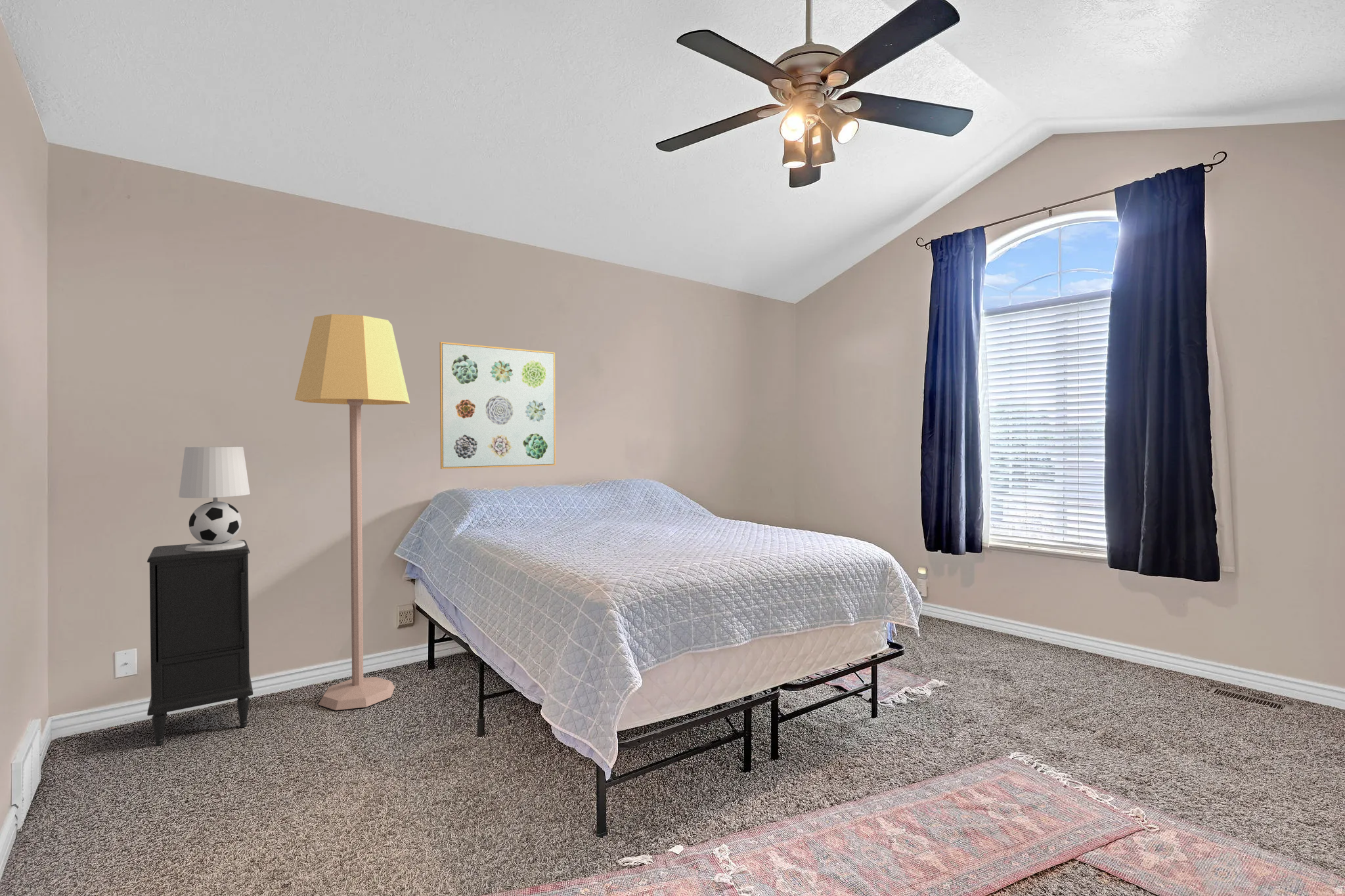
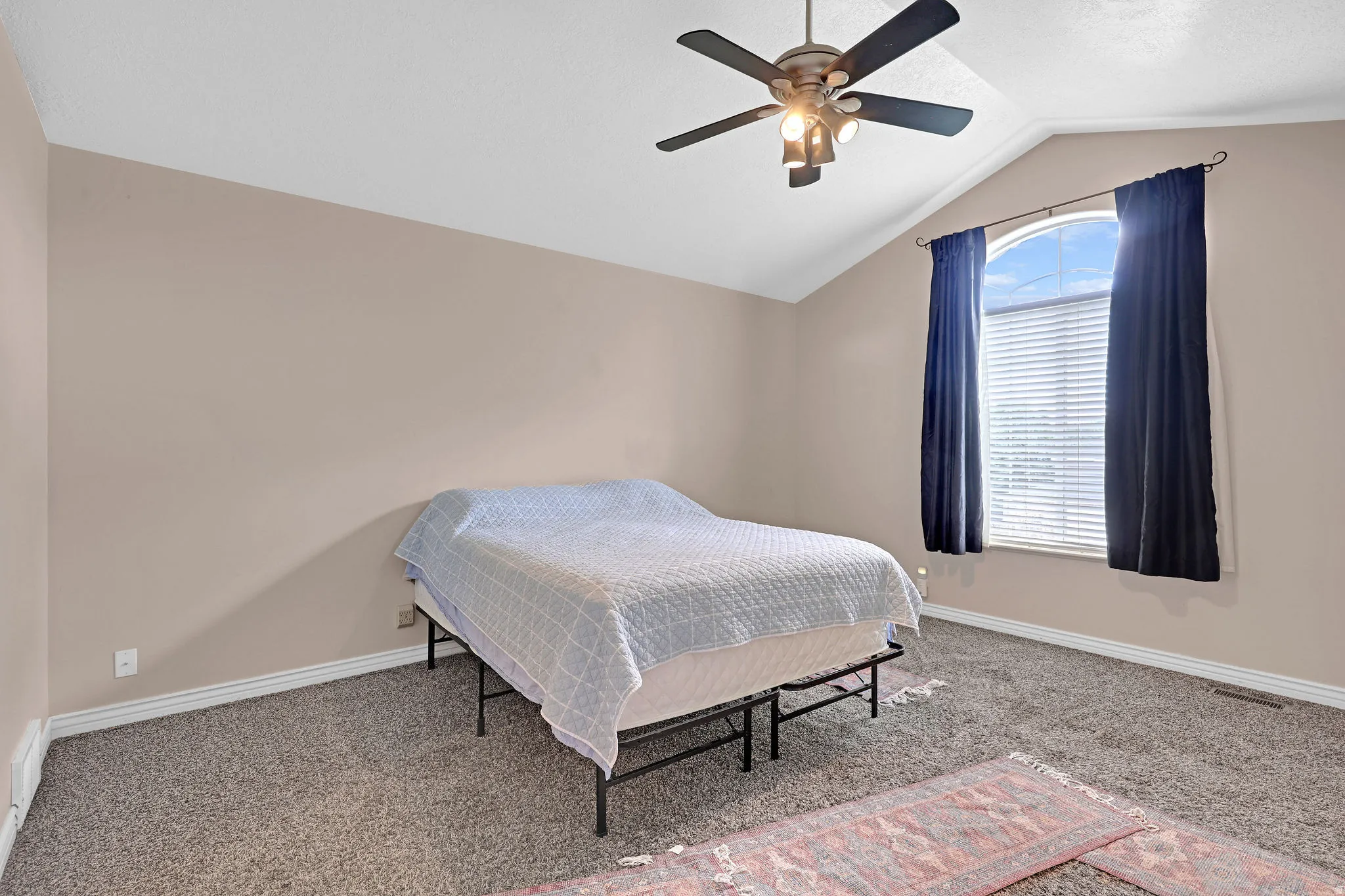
- wall art [439,341,556,469]
- table lamp [178,446,251,551]
- lamp [294,314,410,711]
- nightstand [146,539,254,747]
